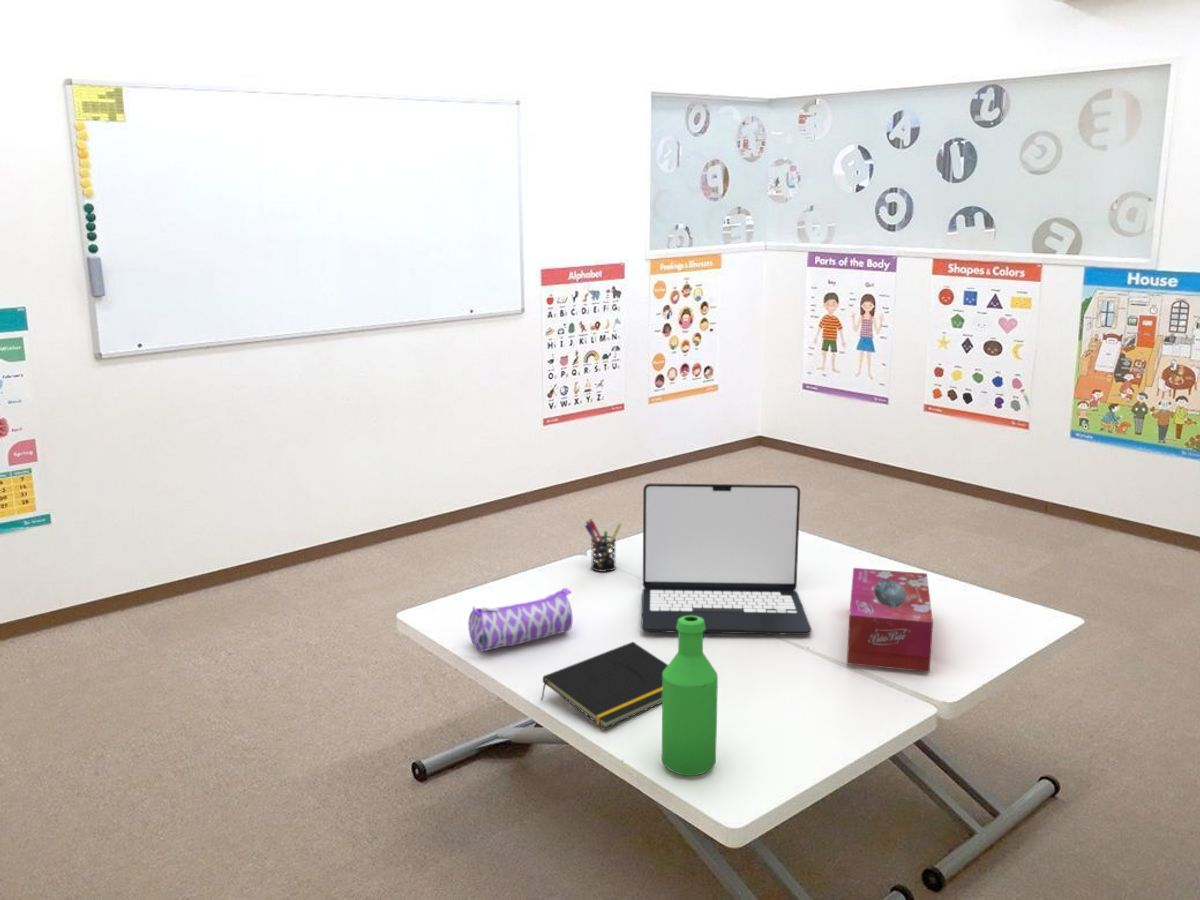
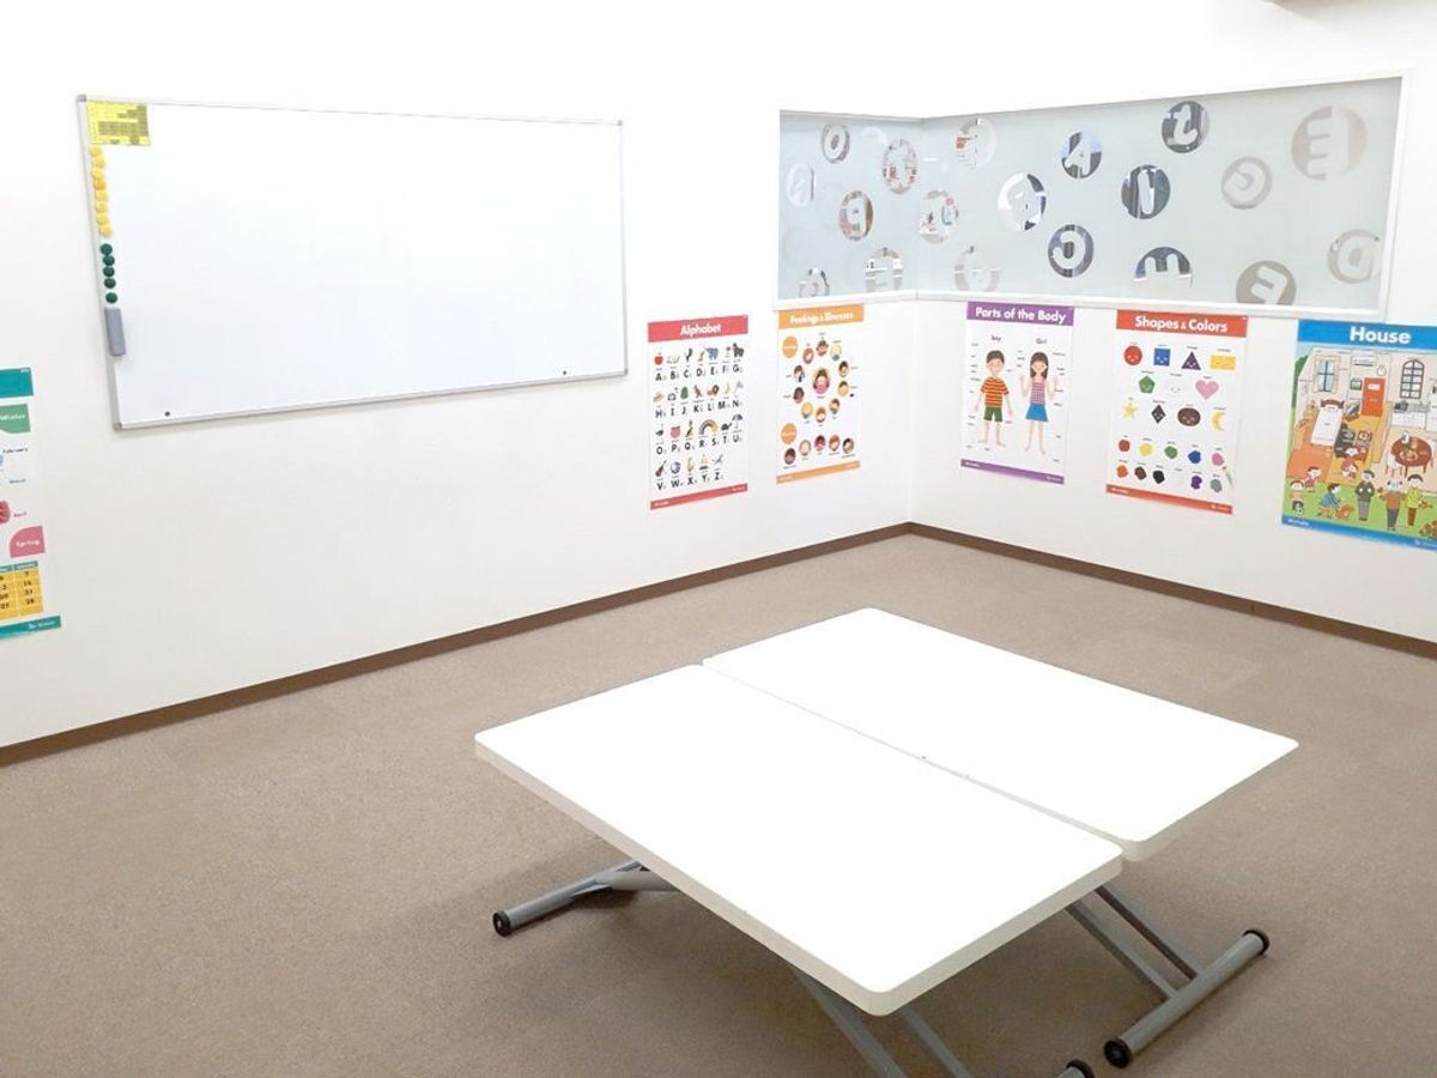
- tissue box [846,567,934,673]
- pen holder [584,518,622,573]
- notepad [540,641,668,730]
- bottle [661,616,719,777]
- laptop [640,483,812,636]
- pencil case [467,587,573,653]
